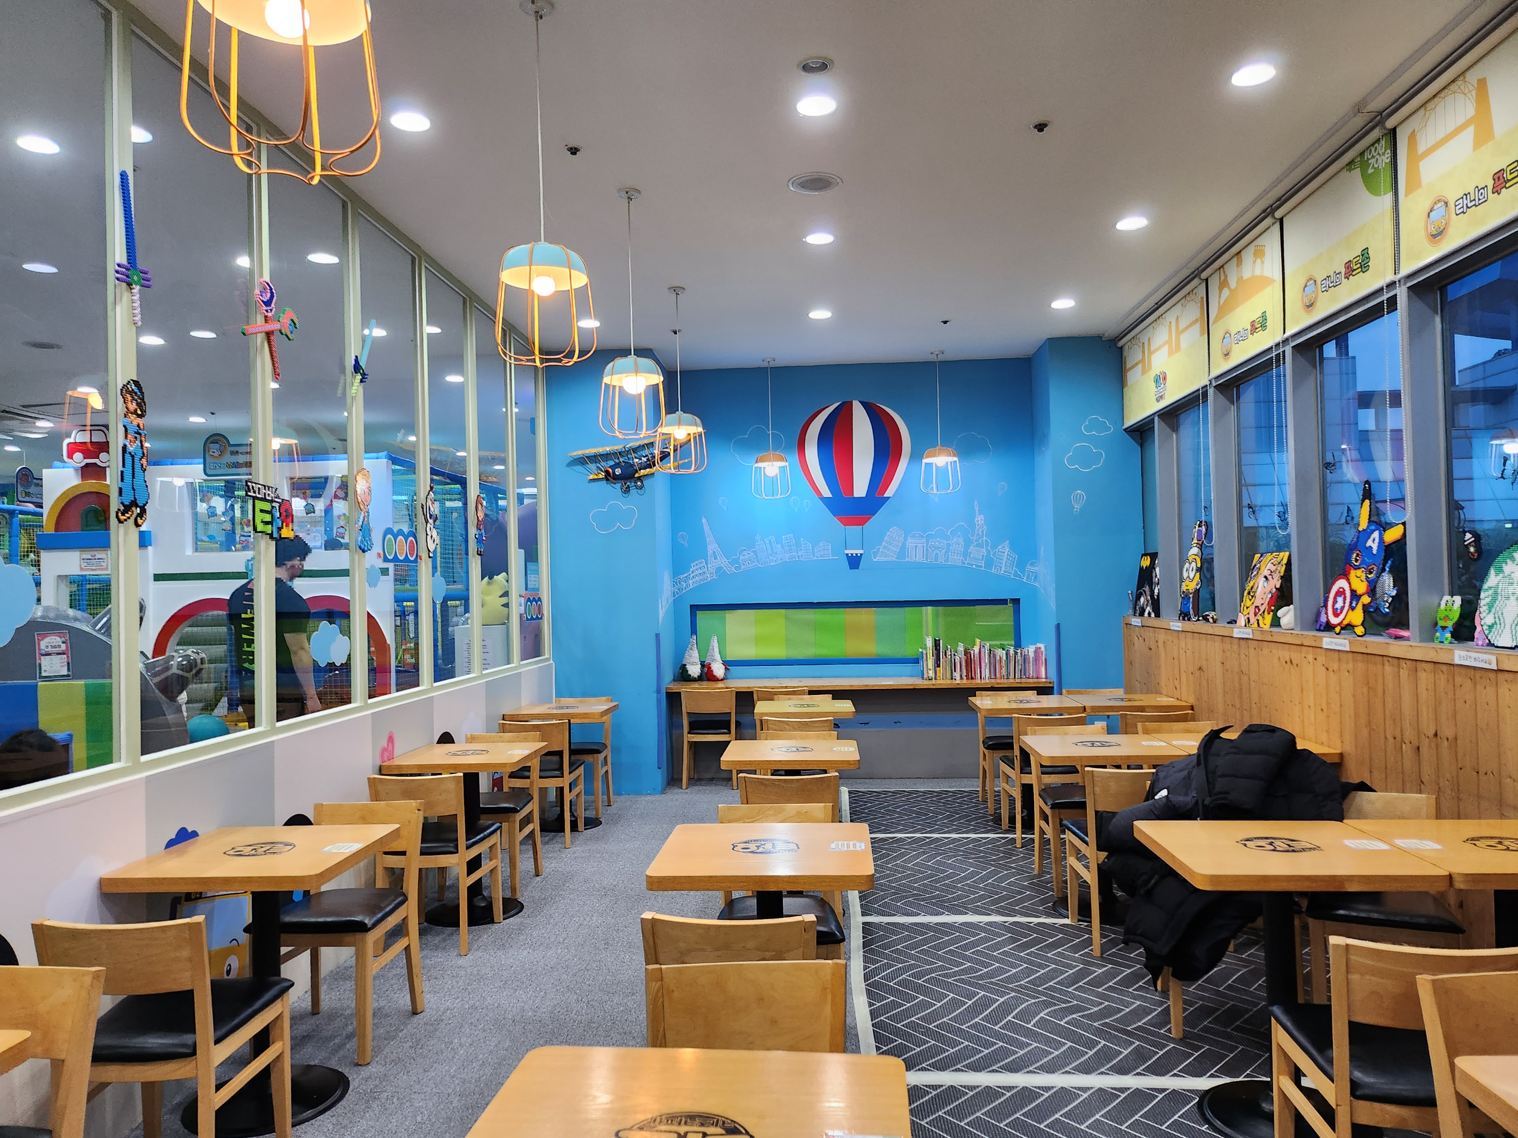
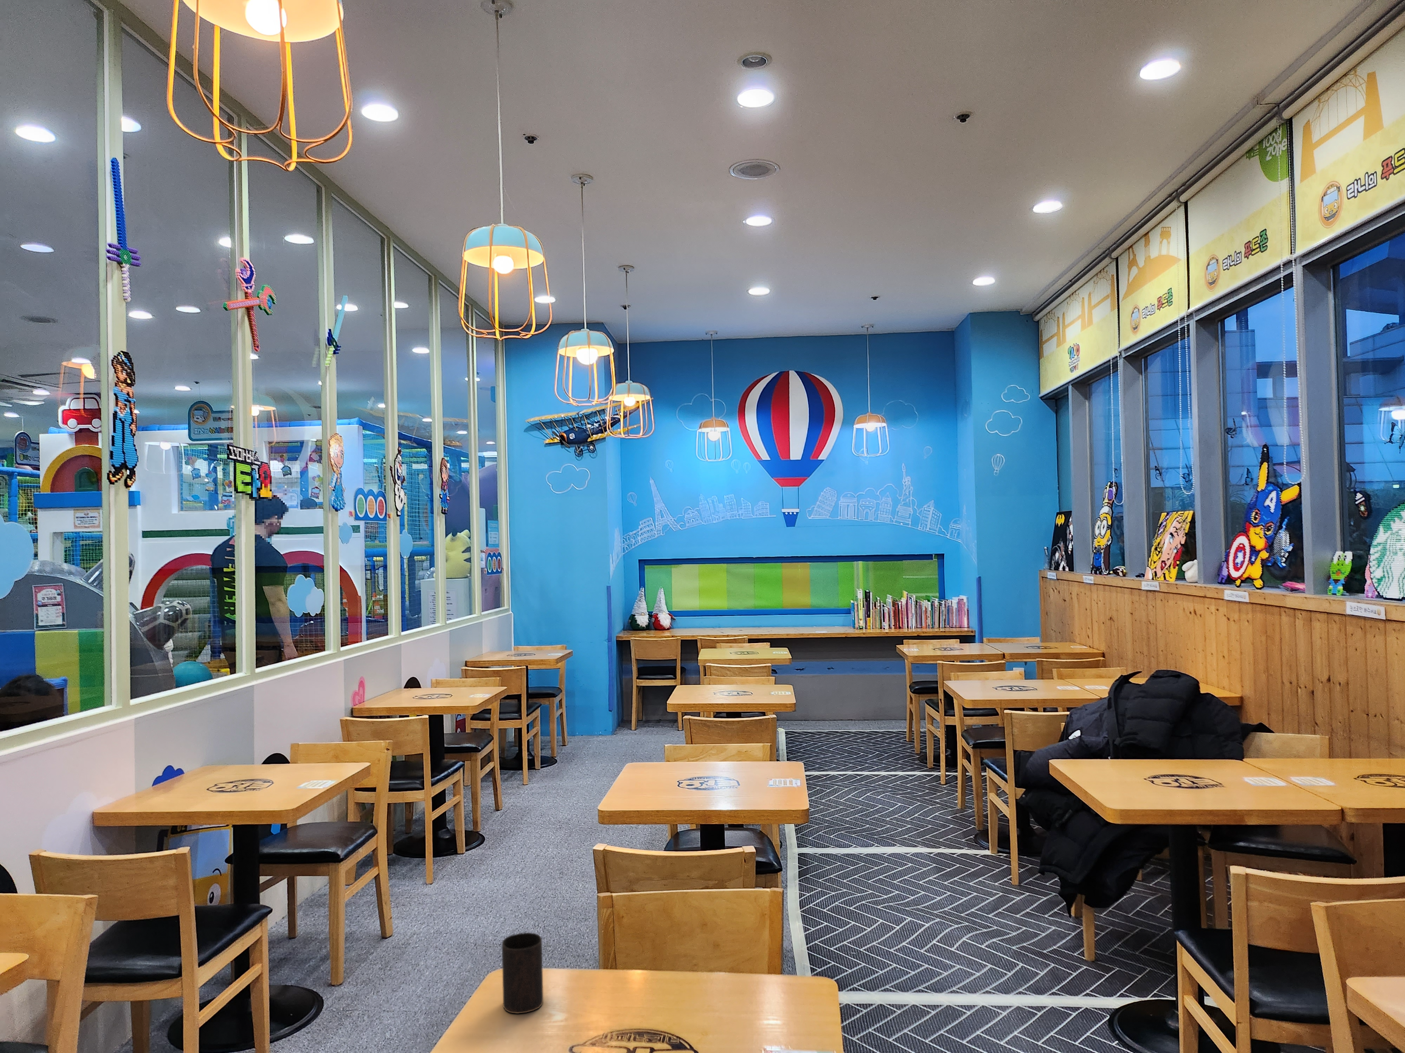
+ cup [501,932,543,1014]
